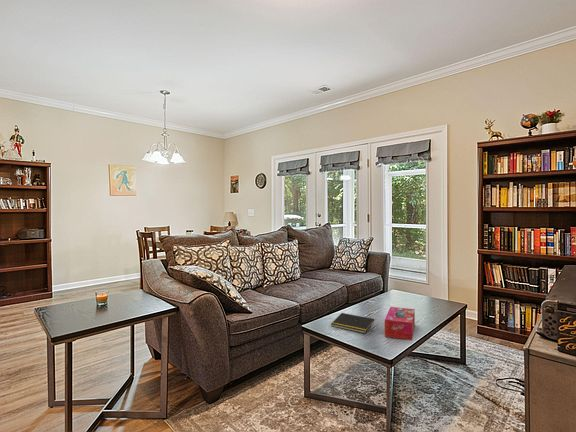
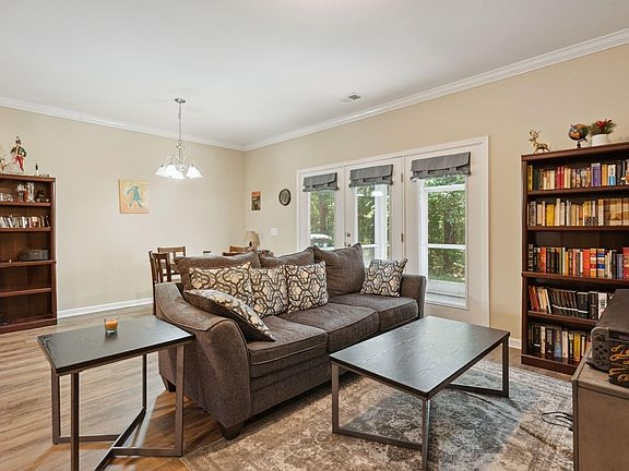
- notepad [330,312,375,334]
- tissue box [384,306,416,341]
